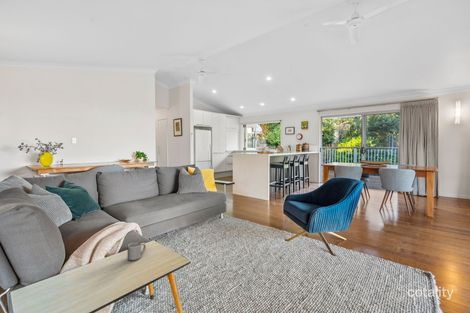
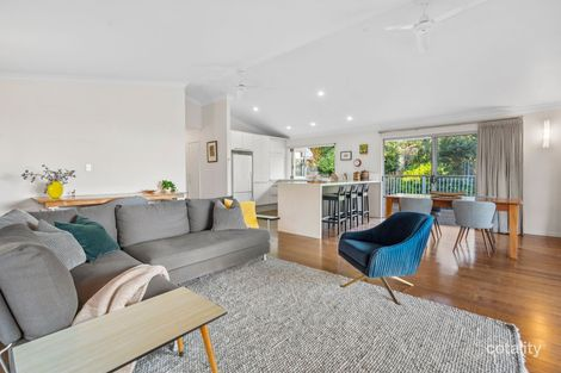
- mug [127,242,147,262]
